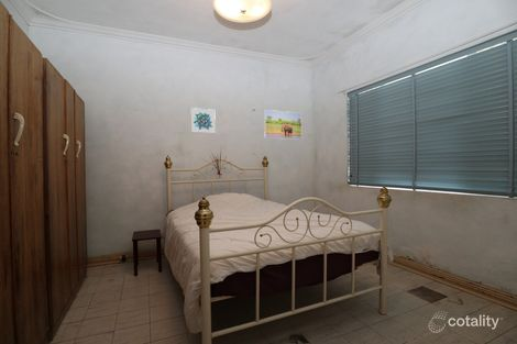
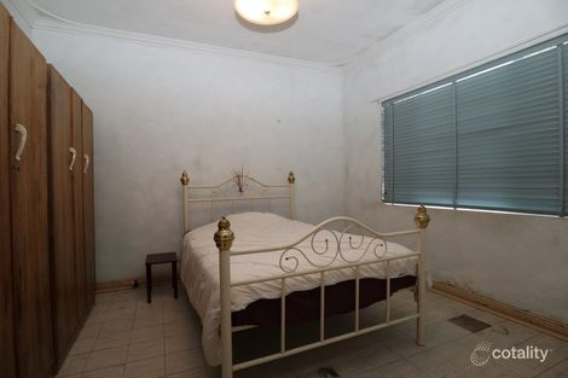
- wall art [190,107,217,134]
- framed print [263,109,302,141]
